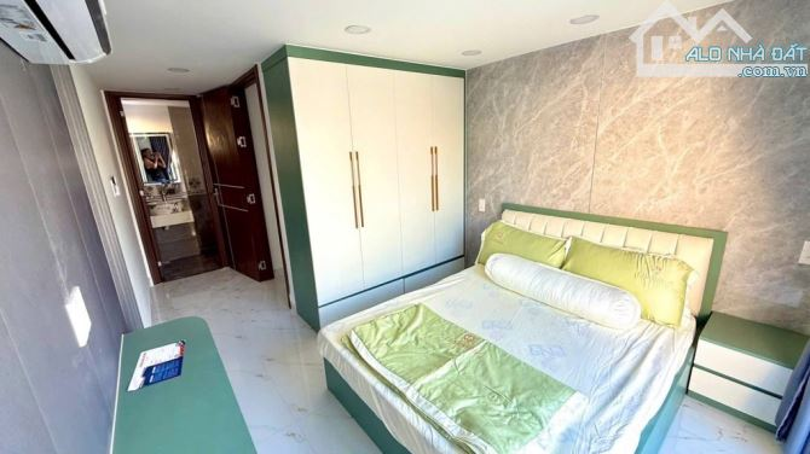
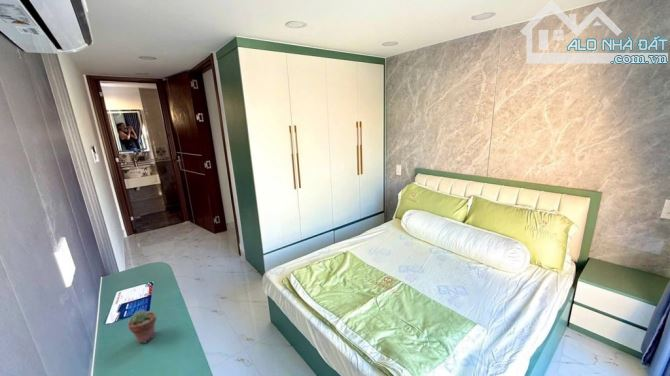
+ potted succulent [127,309,157,344]
